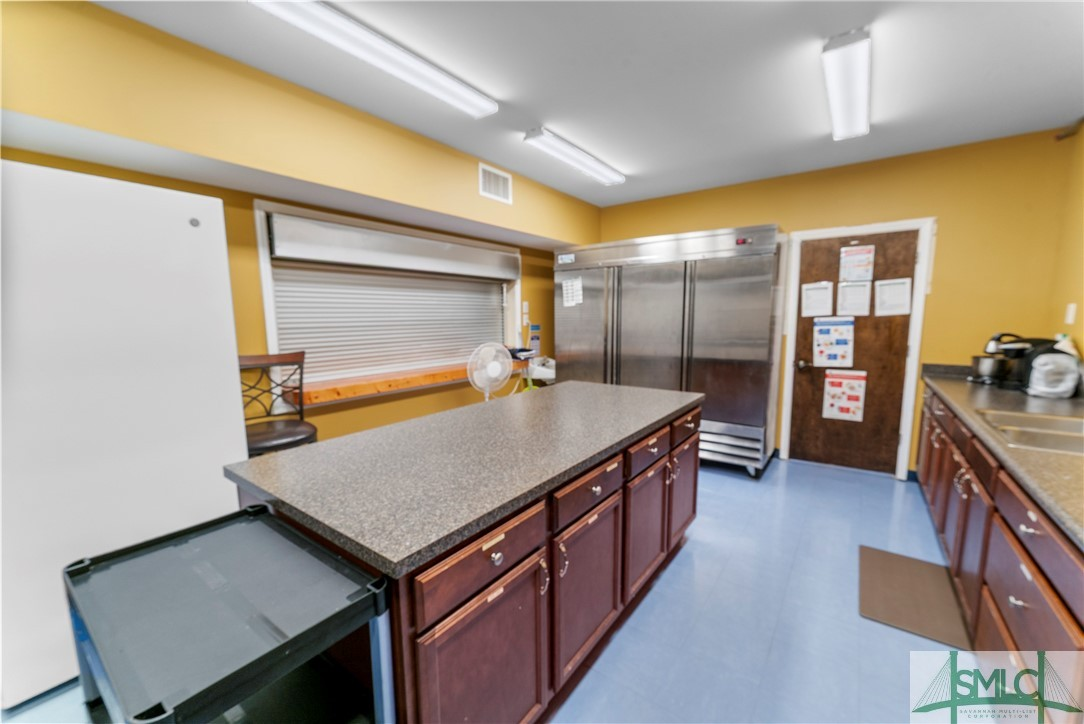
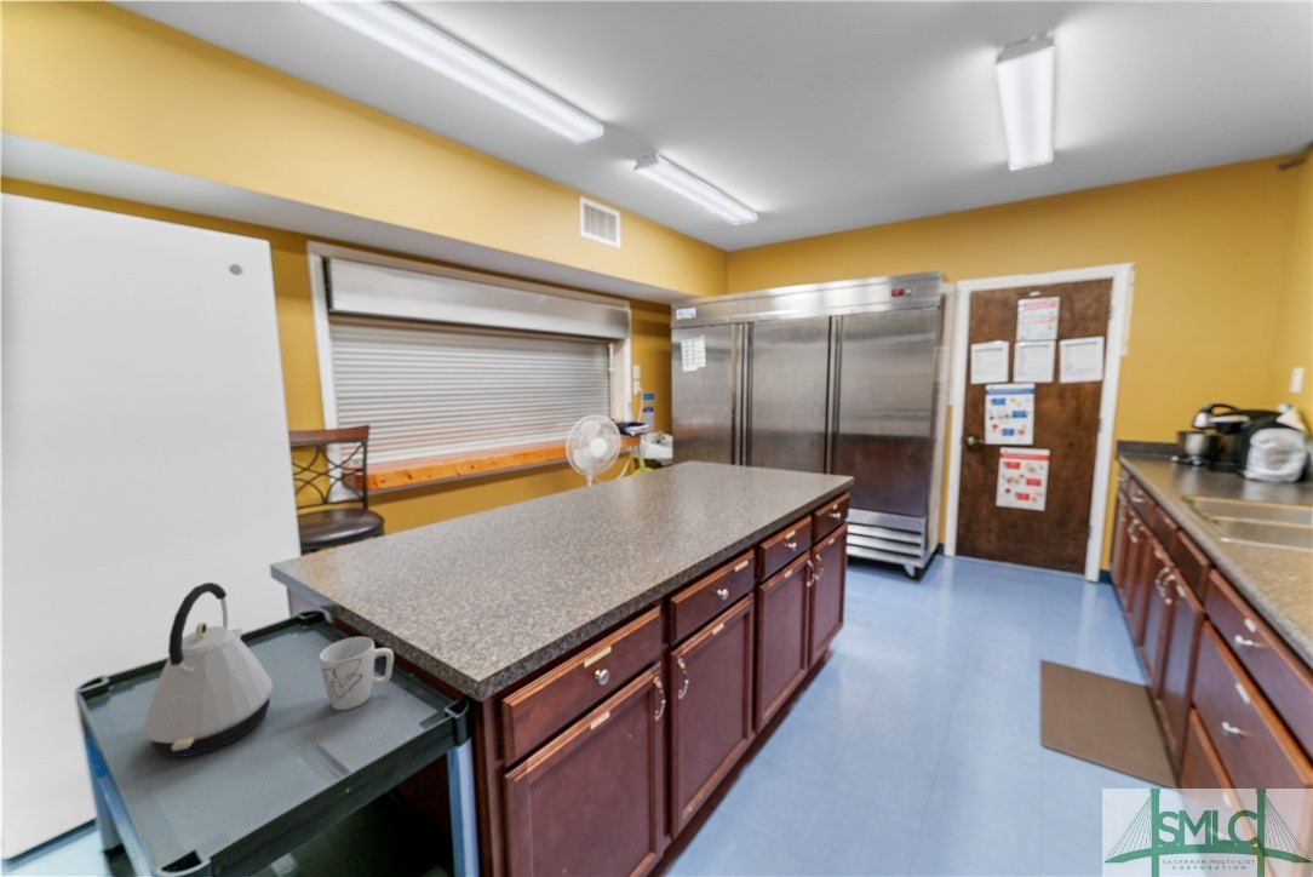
+ mug [319,636,395,711]
+ kettle [143,581,274,758]
